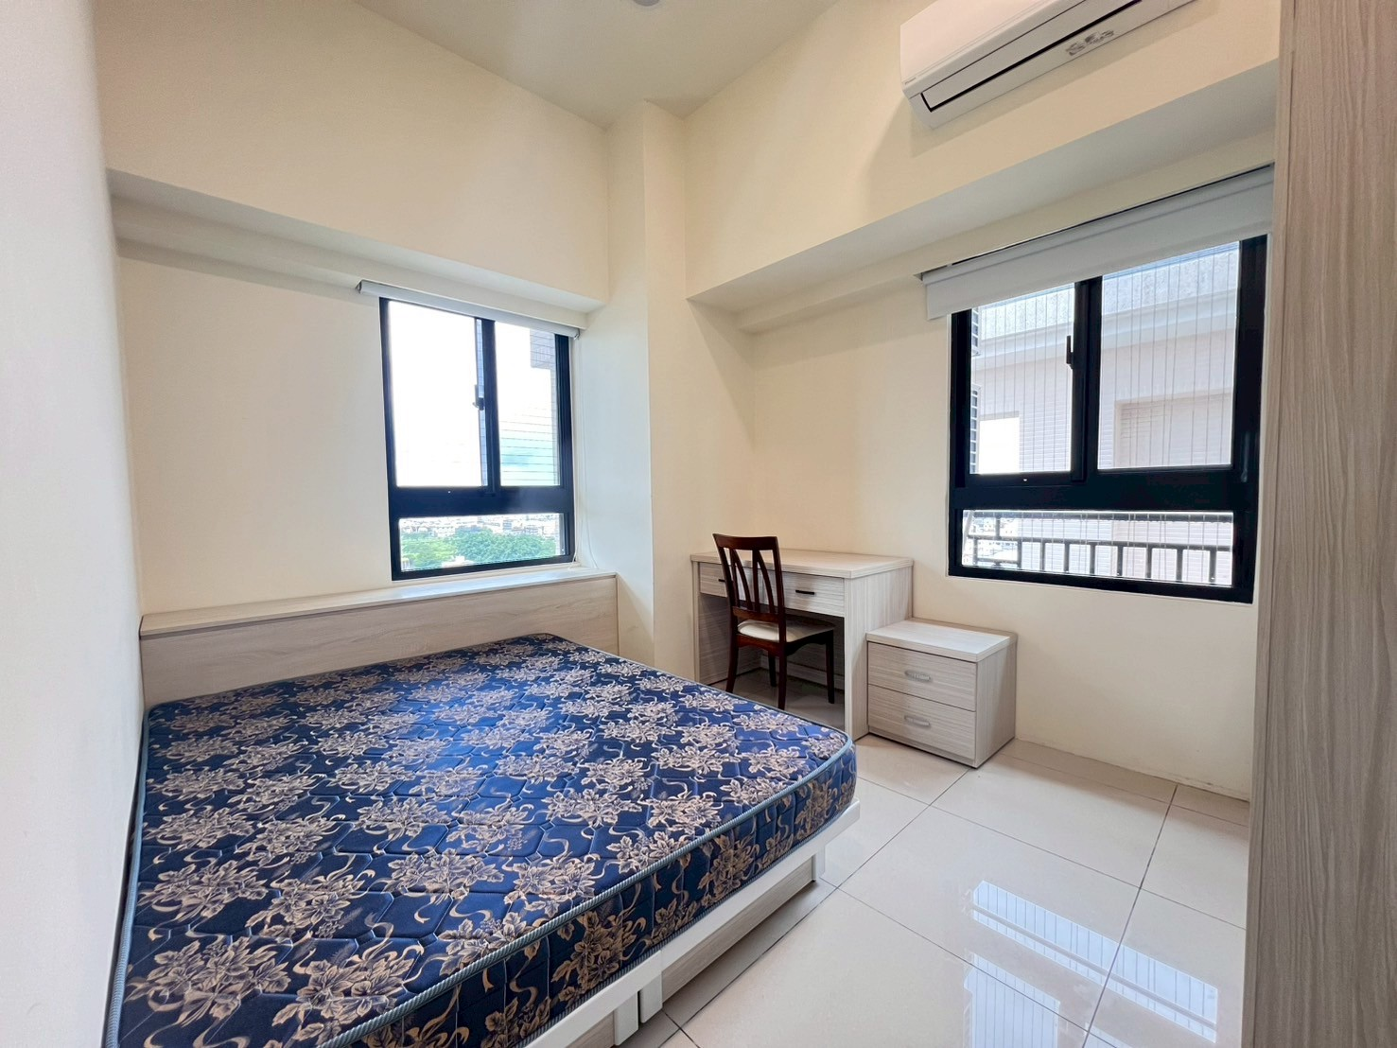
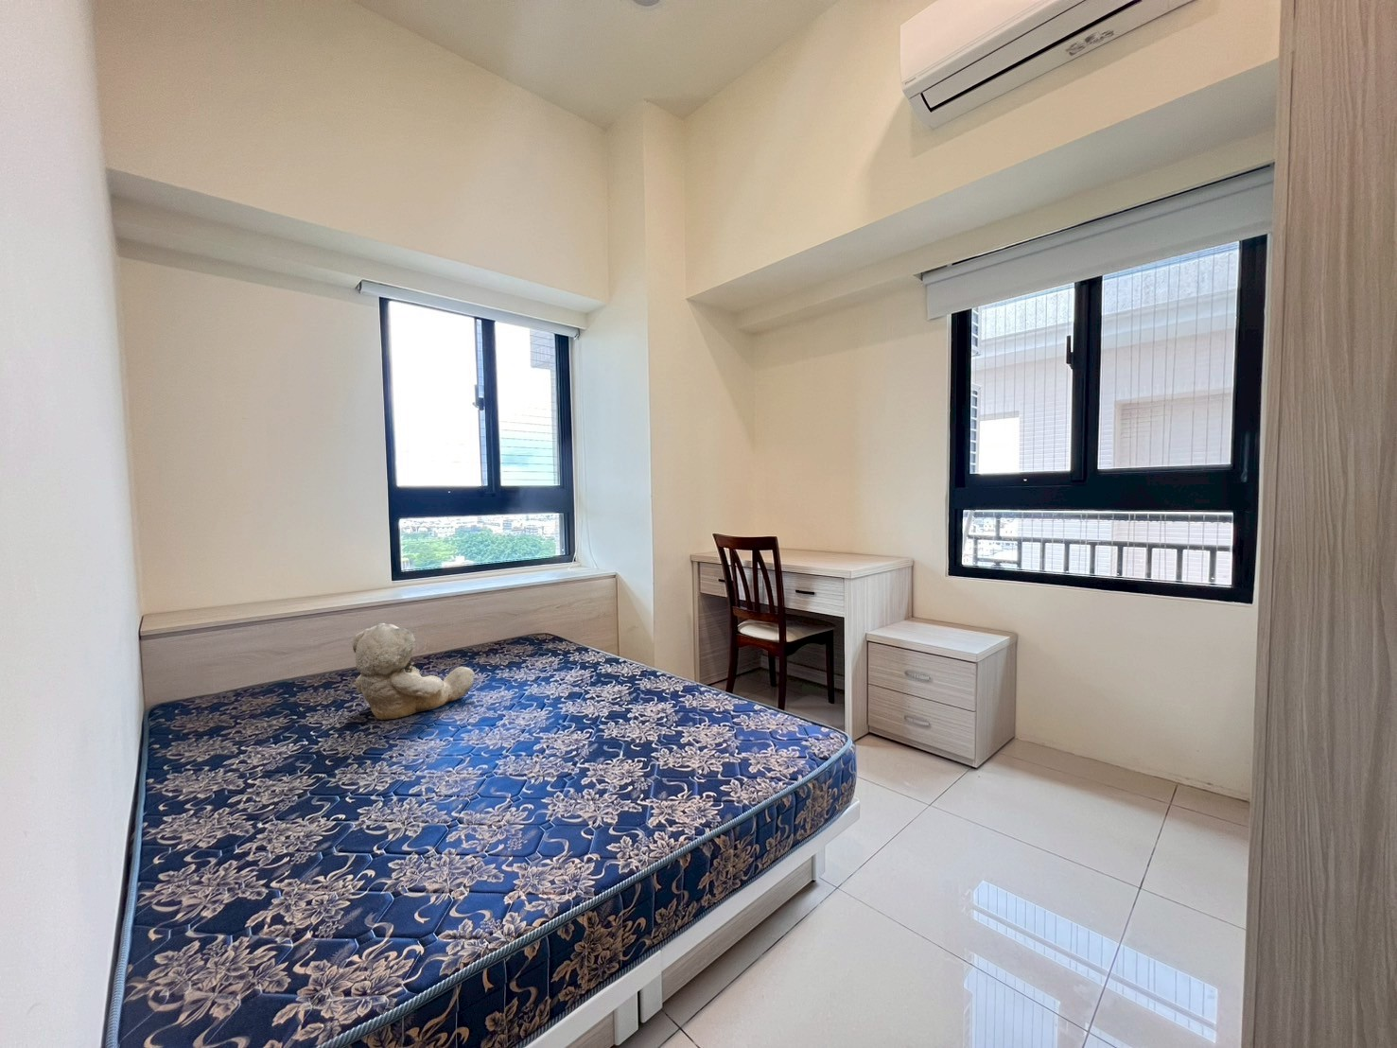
+ teddy bear [351,622,476,721]
